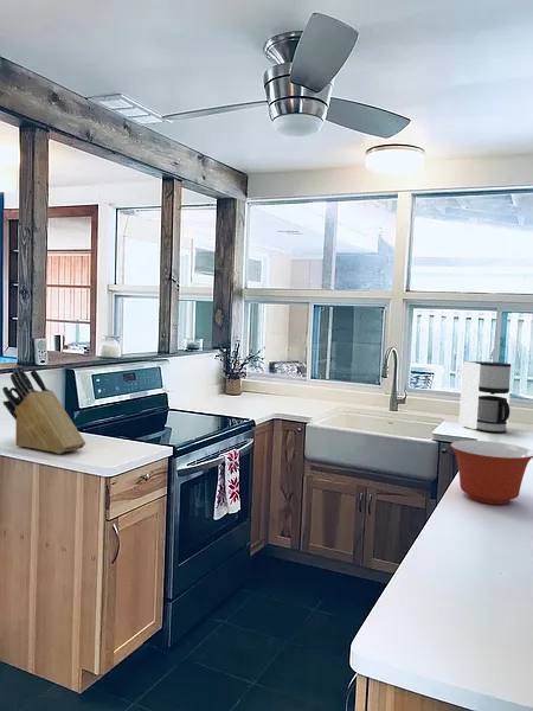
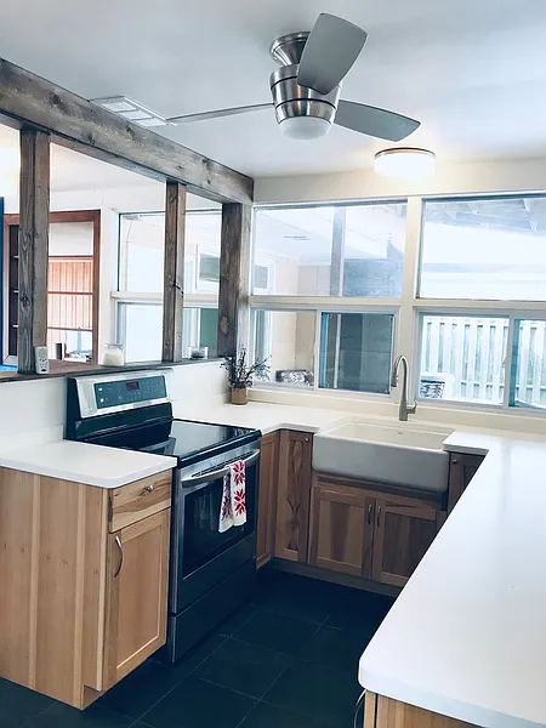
- knife block [1,365,86,455]
- coffee maker [458,360,513,434]
- mixing bowl [449,440,533,506]
